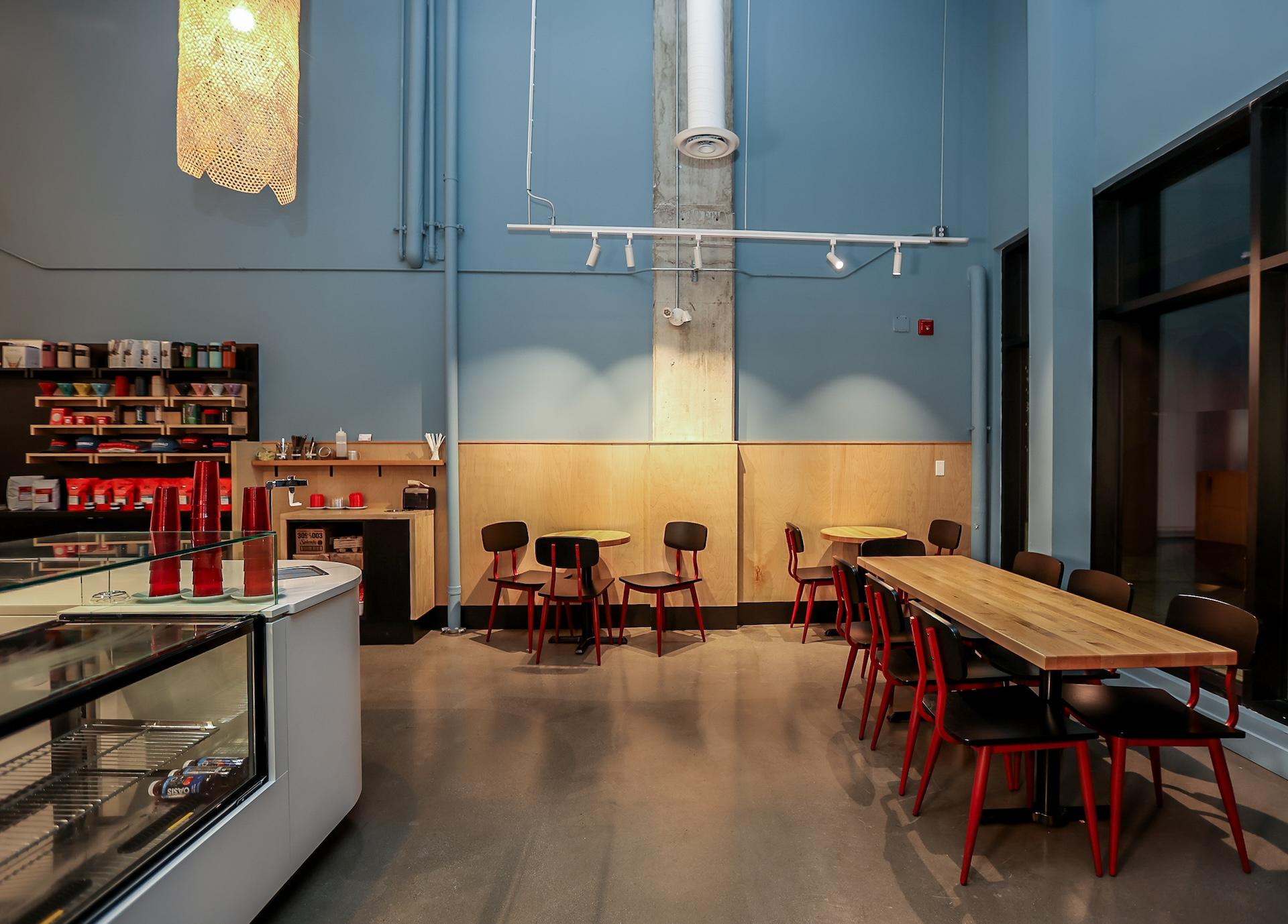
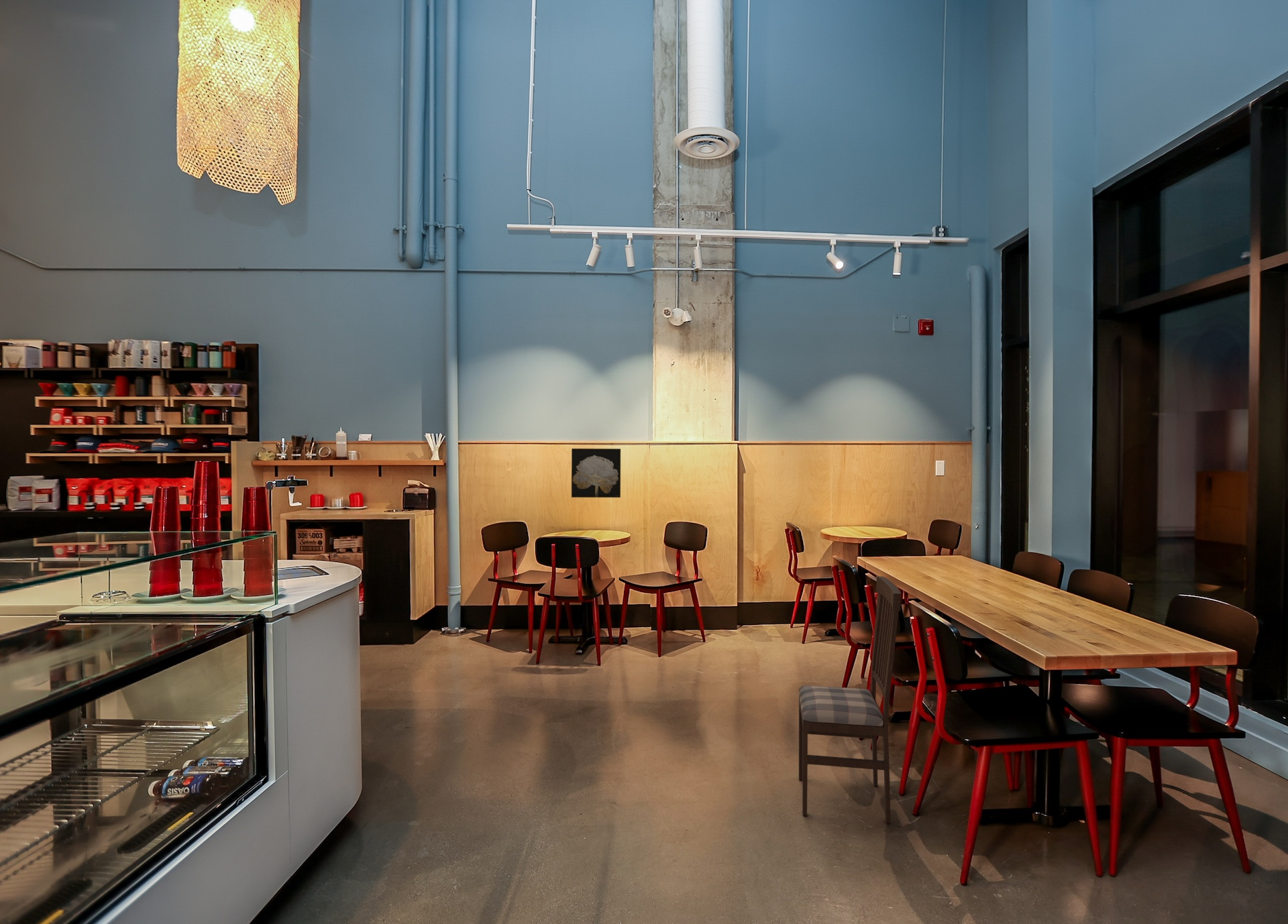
+ dining chair [798,575,902,824]
+ wall art [571,448,621,498]
